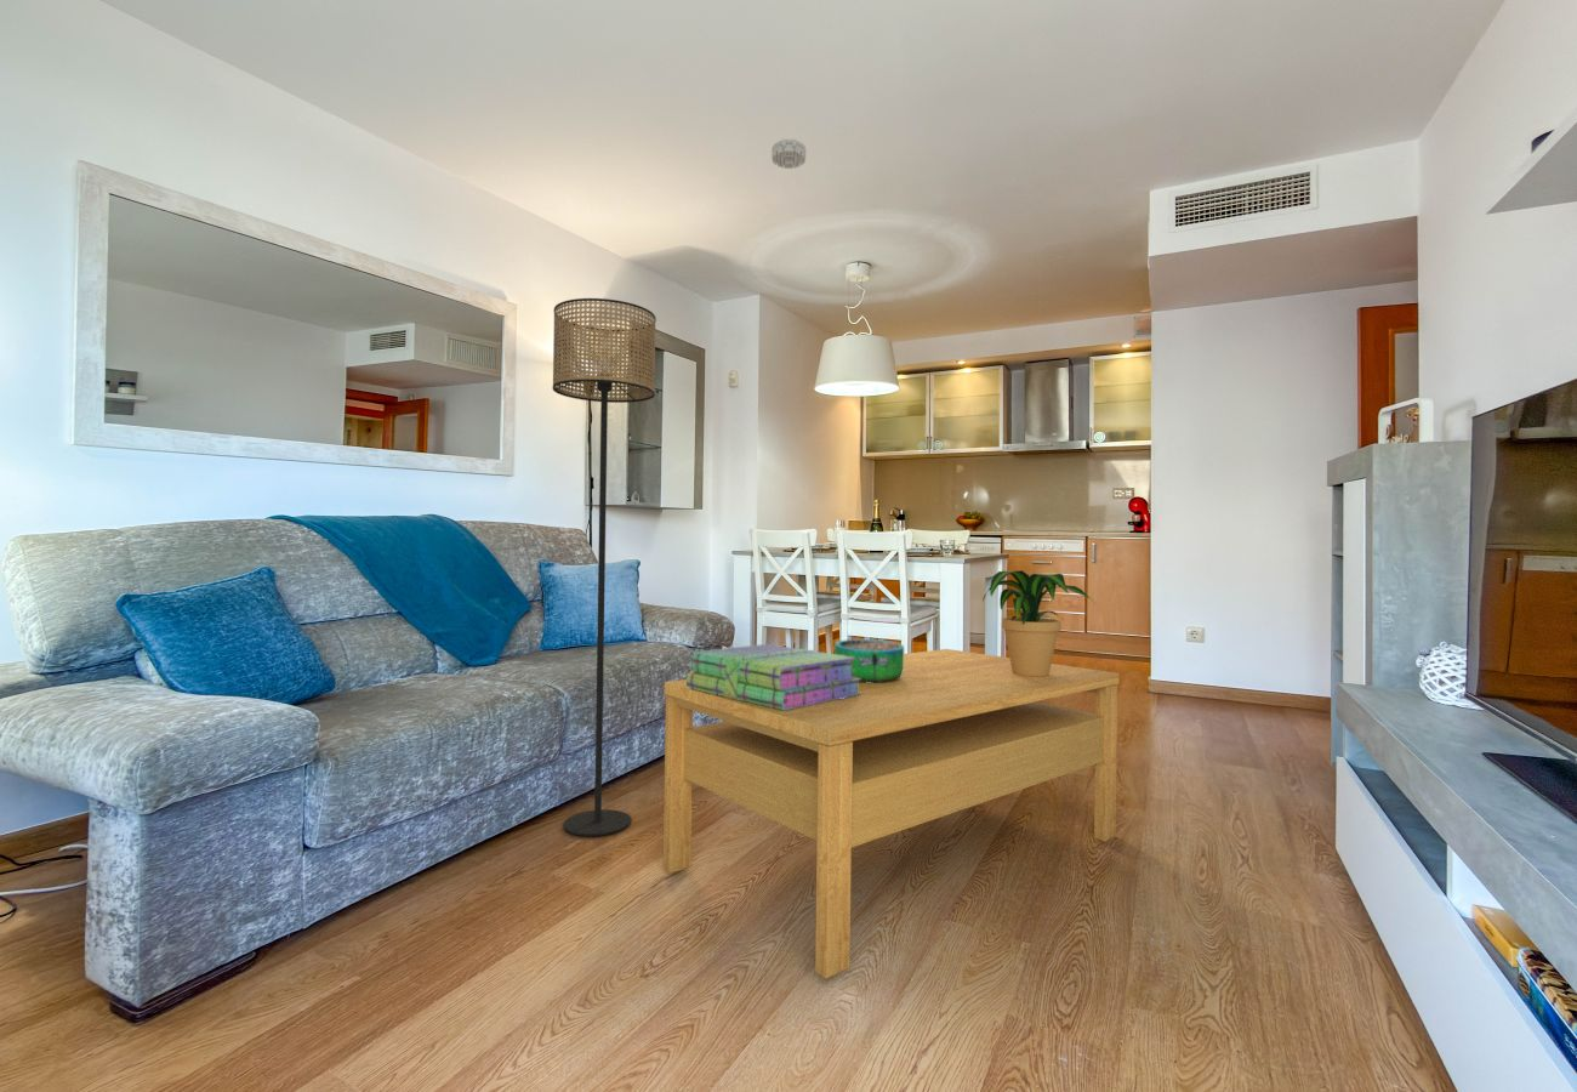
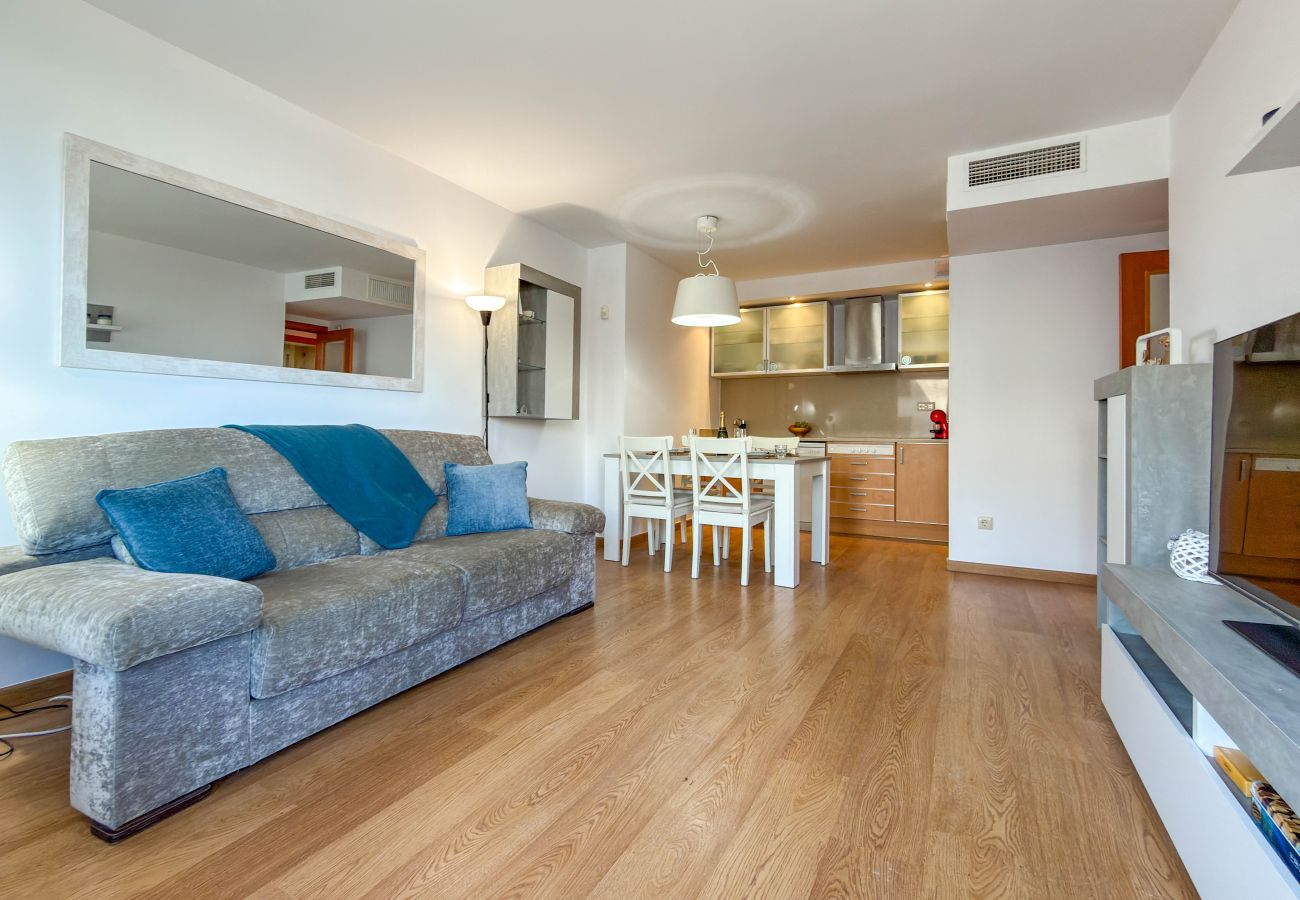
- coffee table [662,648,1120,979]
- stack of books [685,643,861,710]
- floor lamp [552,297,657,837]
- smoke detector [770,138,807,170]
- decorative bowl [833,638,905,683]
- potted plant [981,569,1097,676]
